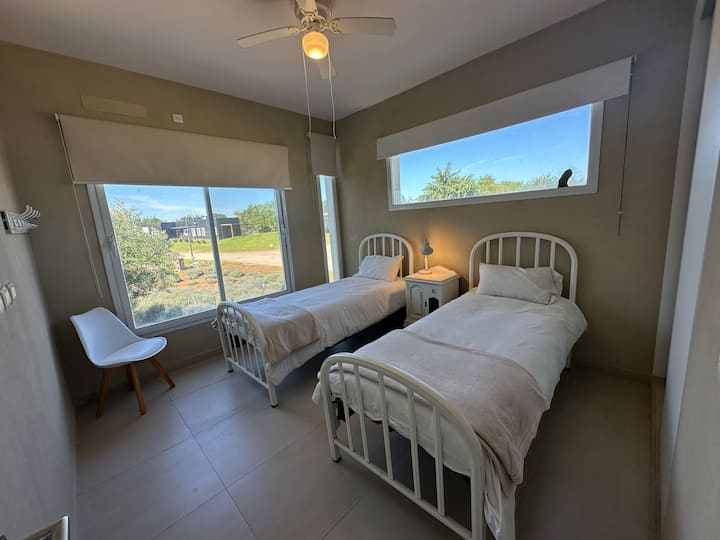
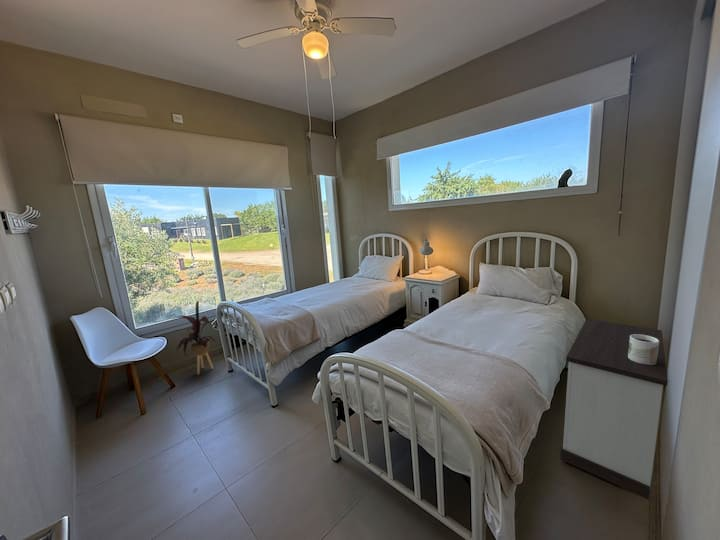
+ mug [628,334,659,365]
+ nightstand [559,318,669,501]
+ house plant [170,299,217,375]
